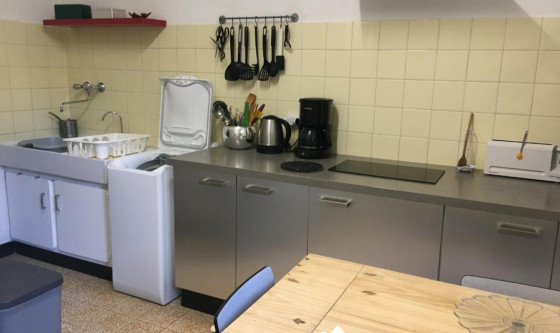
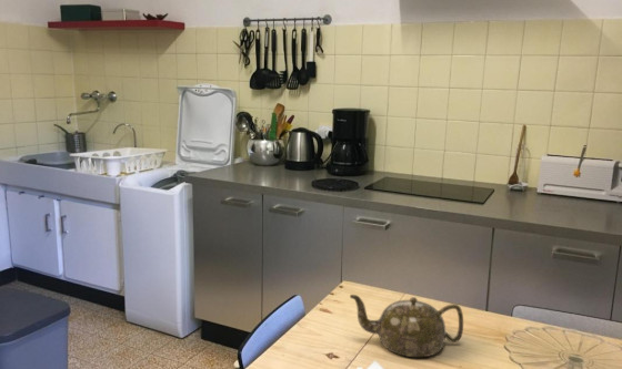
+ teapot [349,294,464,358]
